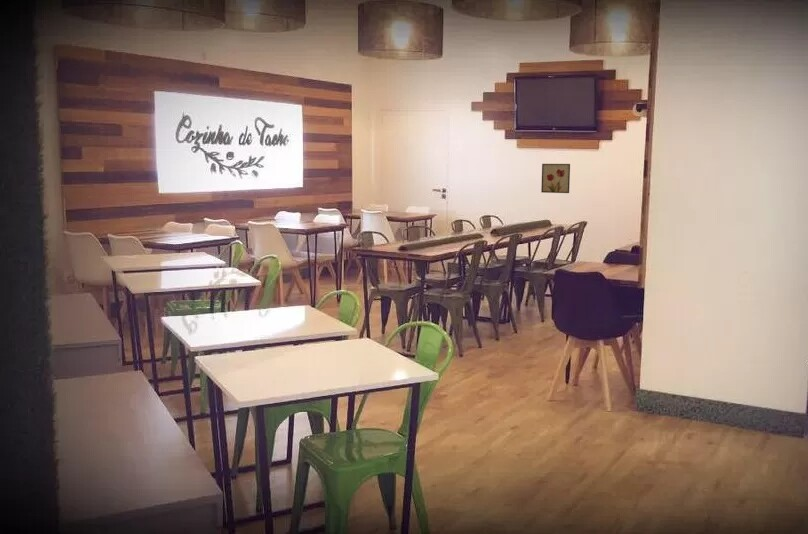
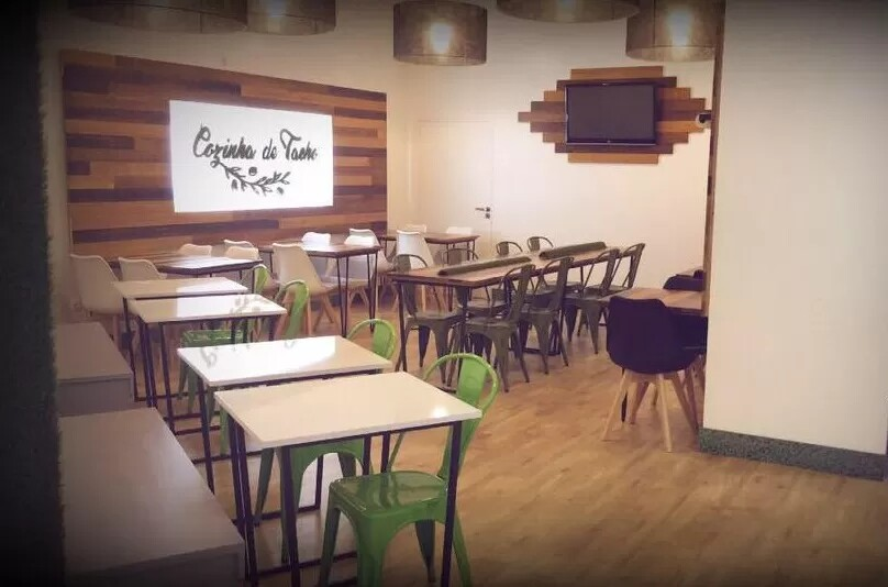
- wall art [540,163,571,194]
